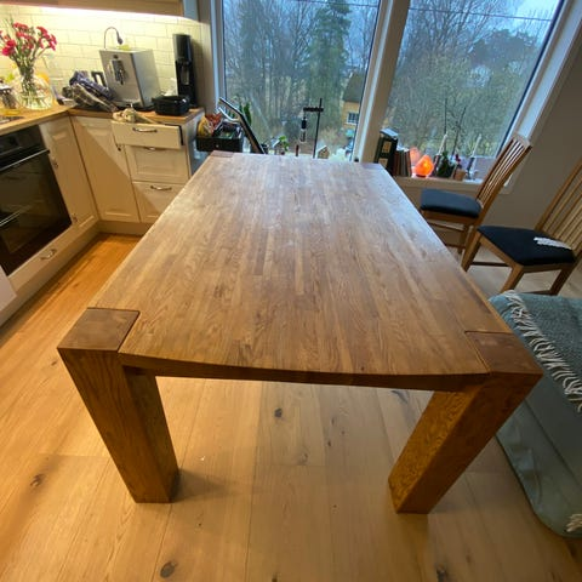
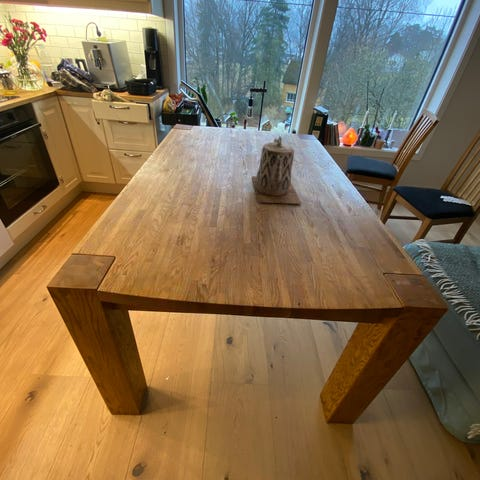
+ teapot [251,136,303,205]
